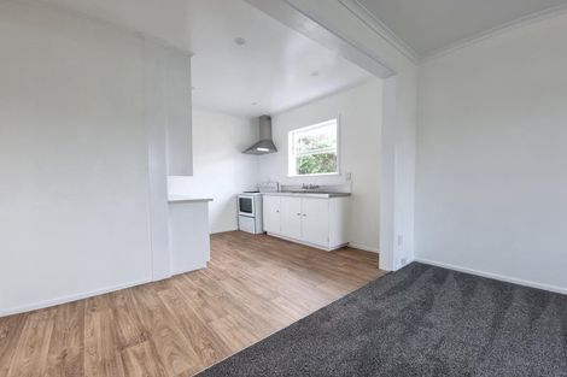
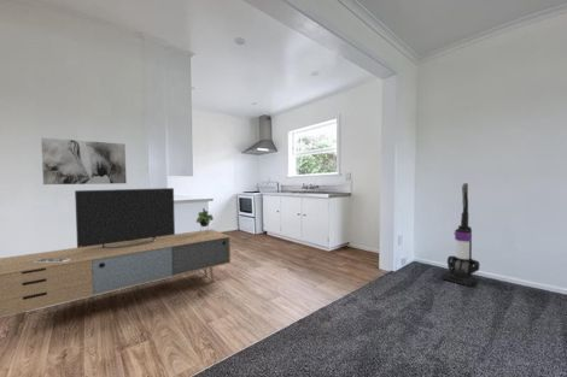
+ media console [0,187,232,337]
+ wall art [40,136,128,185]
+ vacuum cleaner [440,182,481,288]
